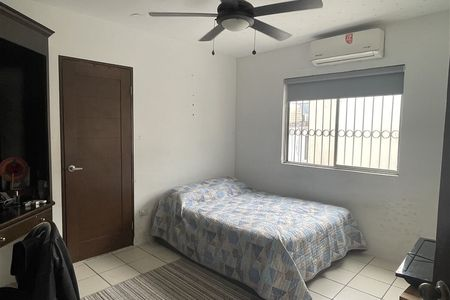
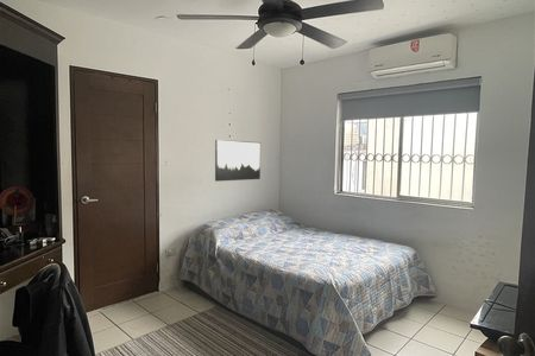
+ wall art [214,139,262,183]
